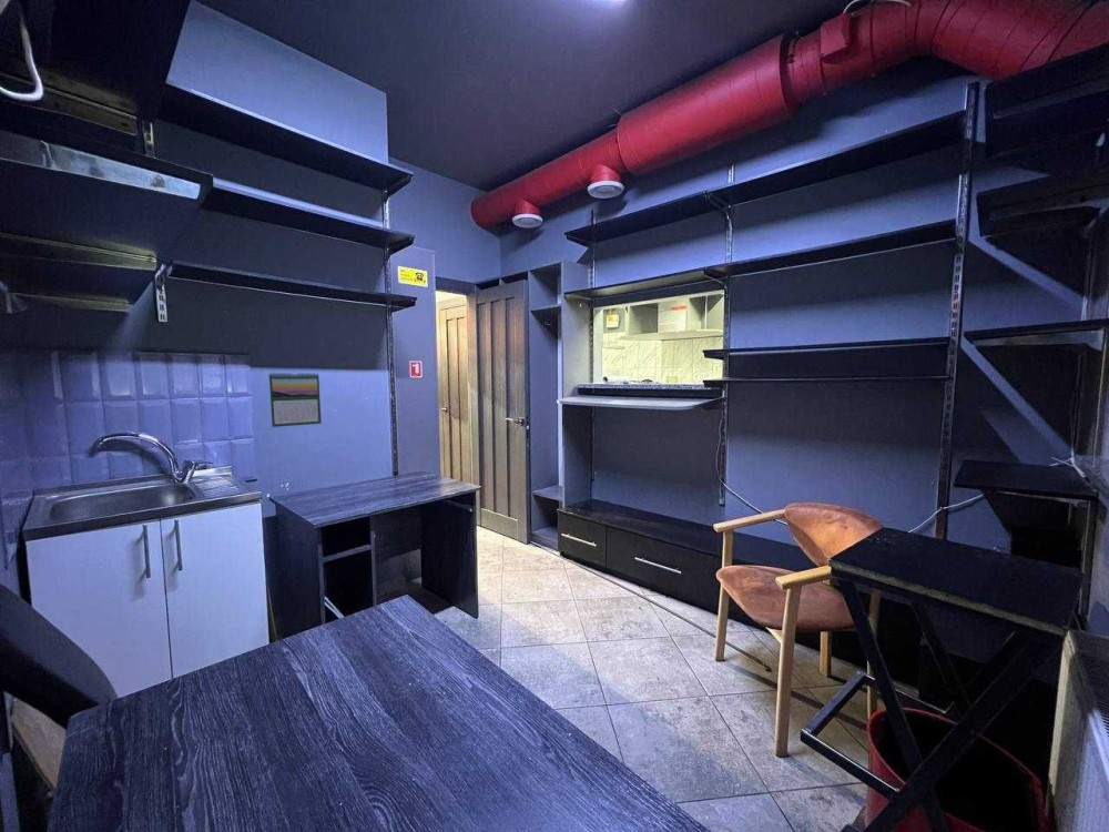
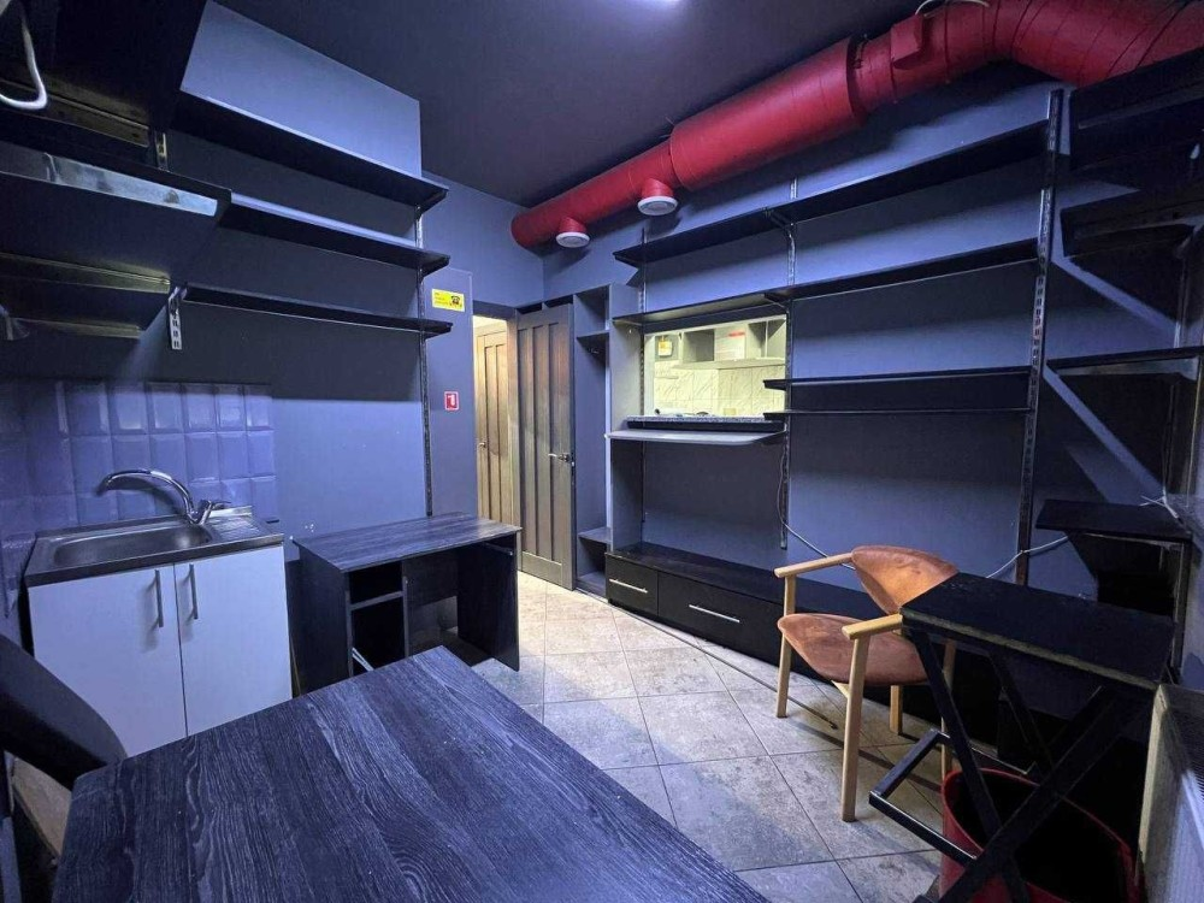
- calendar [268,371,323,428]
